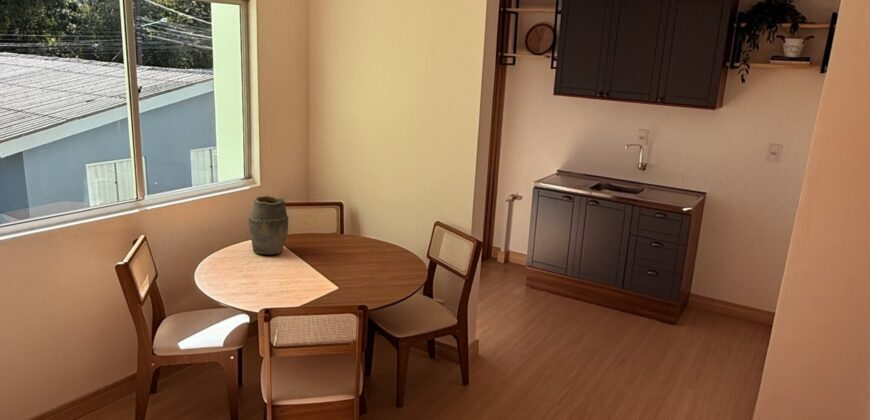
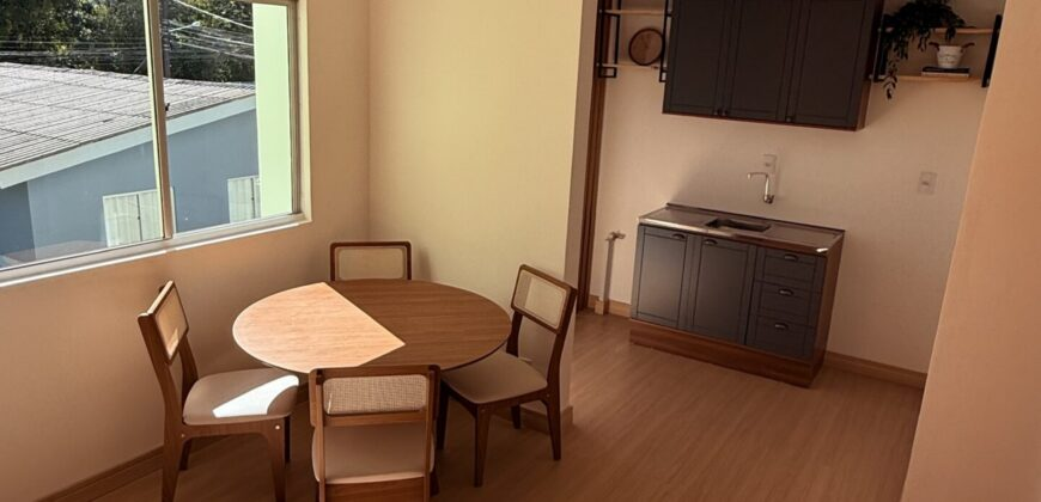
- vase [248,195,290,255]
